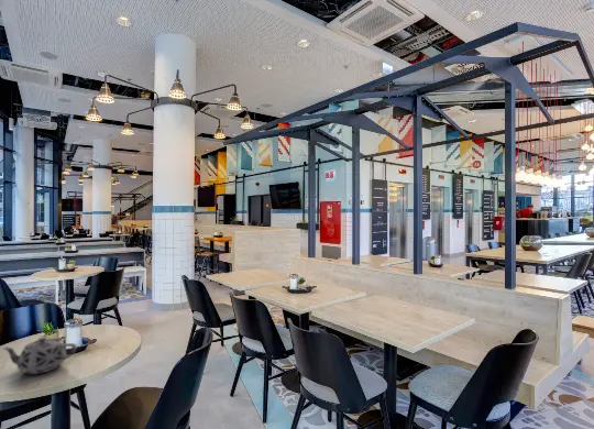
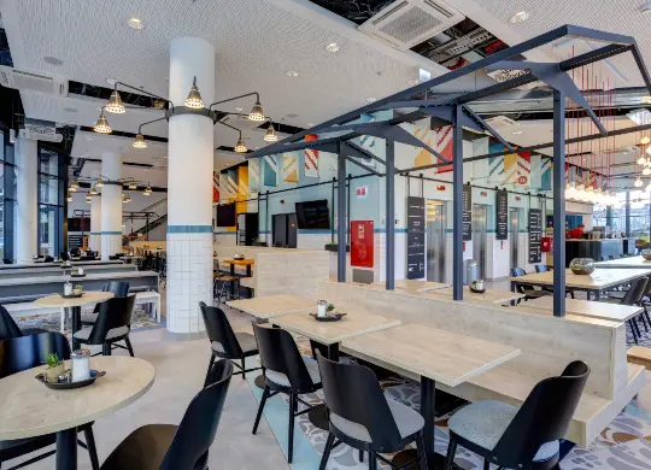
- teapot [1,336,77,375]
